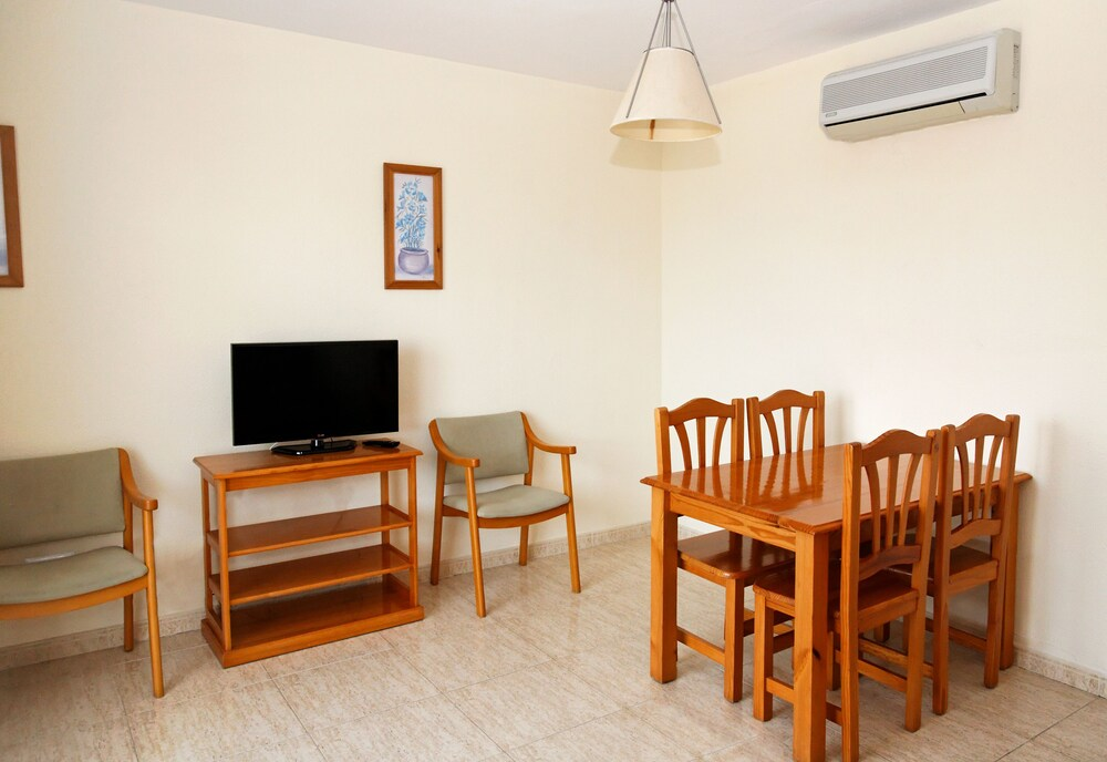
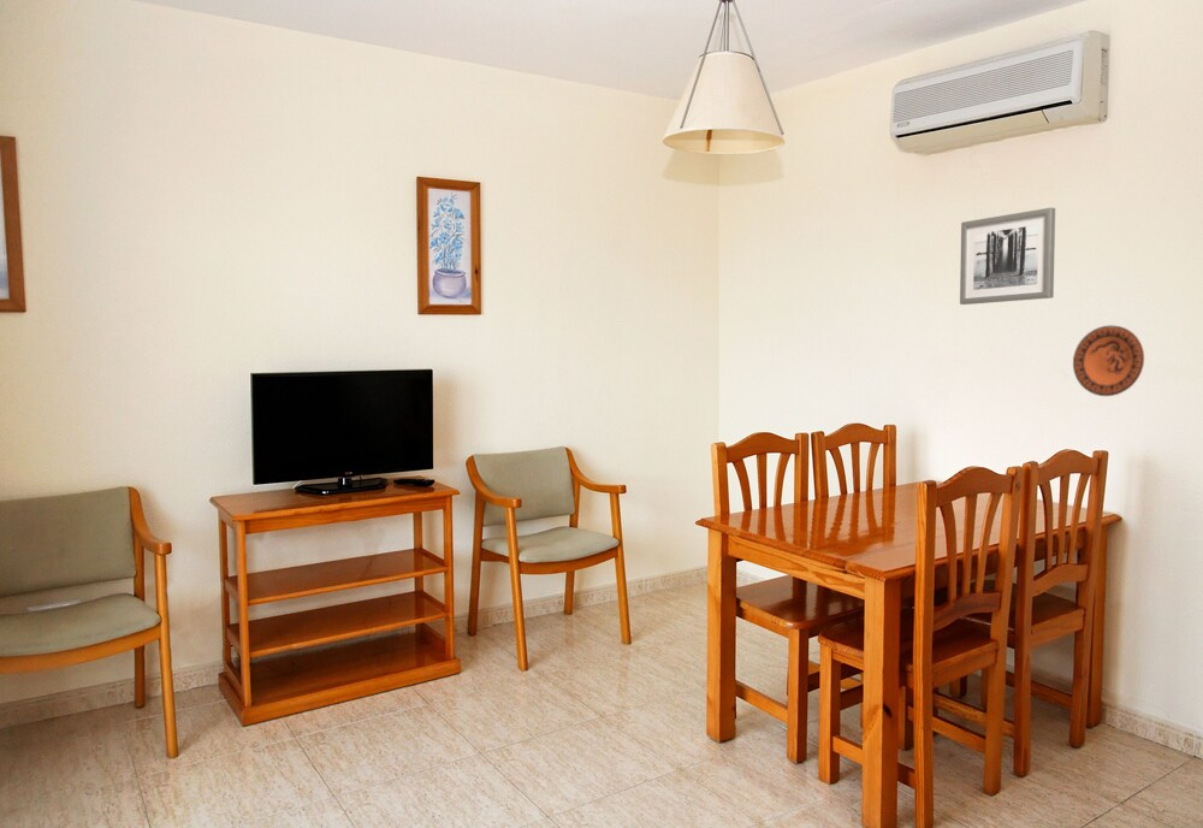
+ wall art [959,207,1056,306]
+ decorative plate [1072,325,1145,397]
